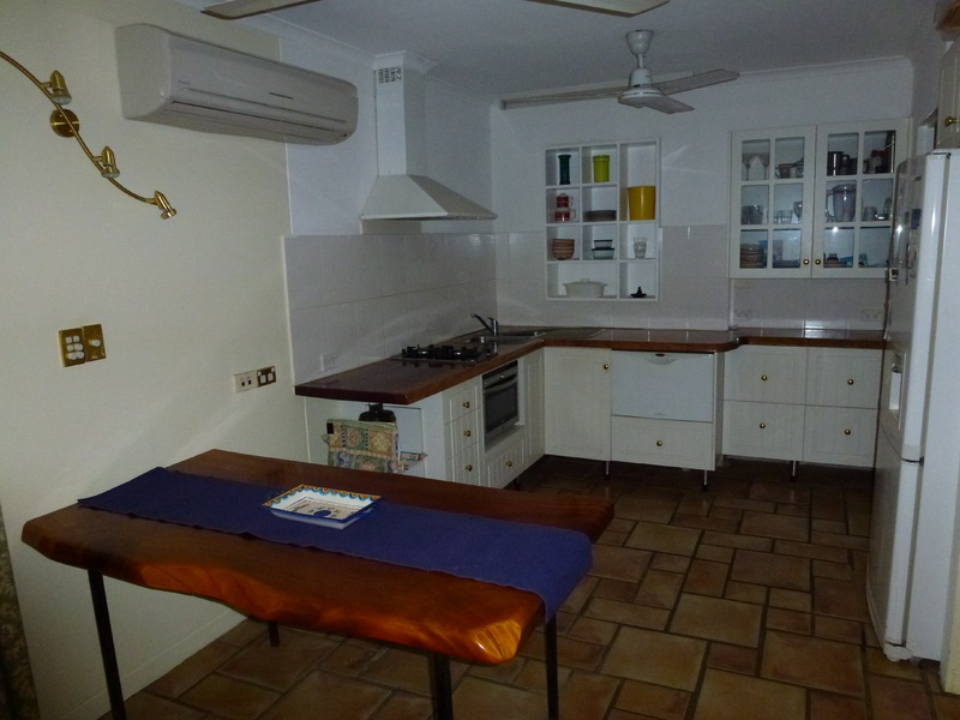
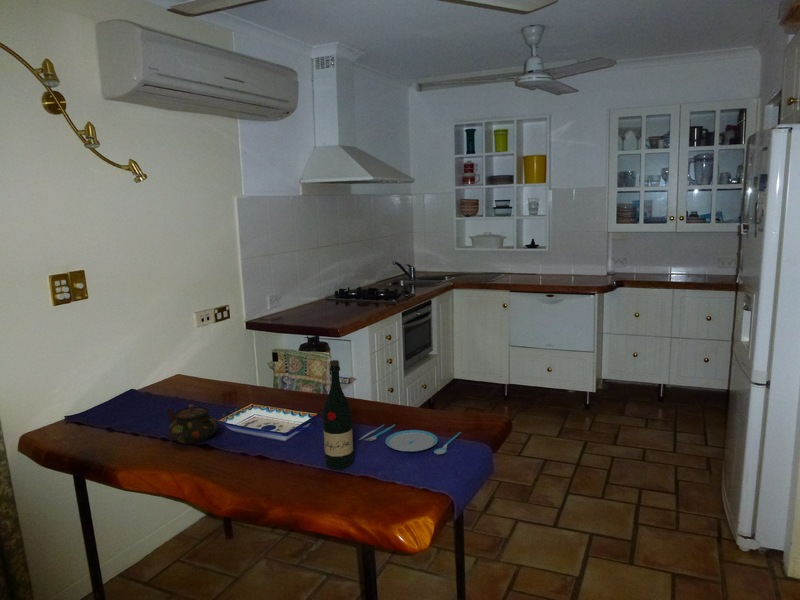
+ plate [358,424,462,455]
+ teapot [166,404,220,445]
+ wine bottle [322,359,354,471]
